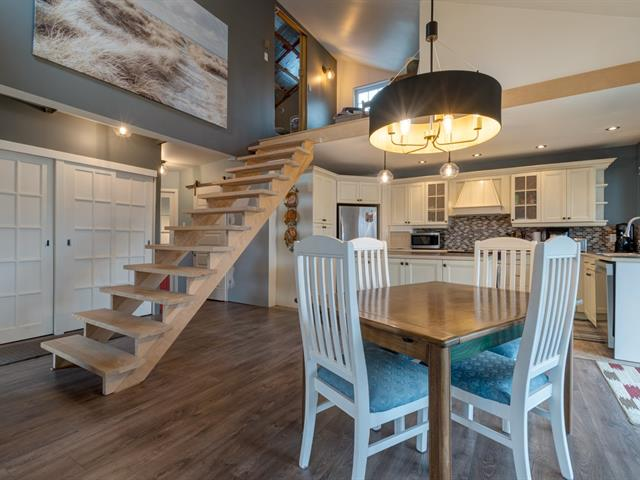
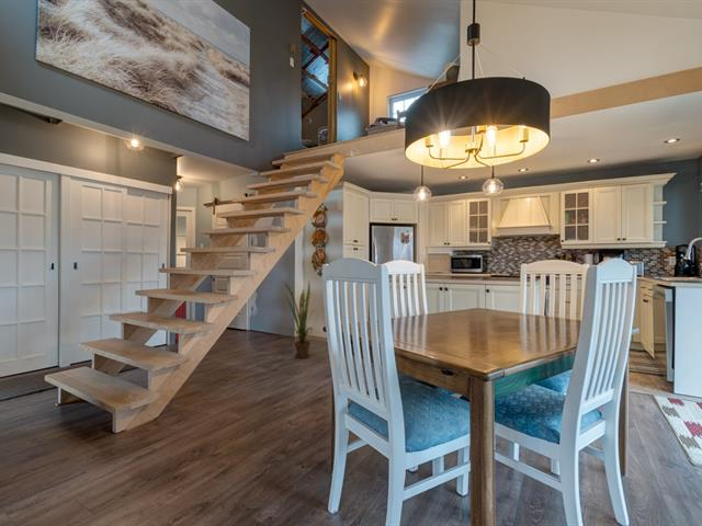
+ house plant [275,279,315,359]
